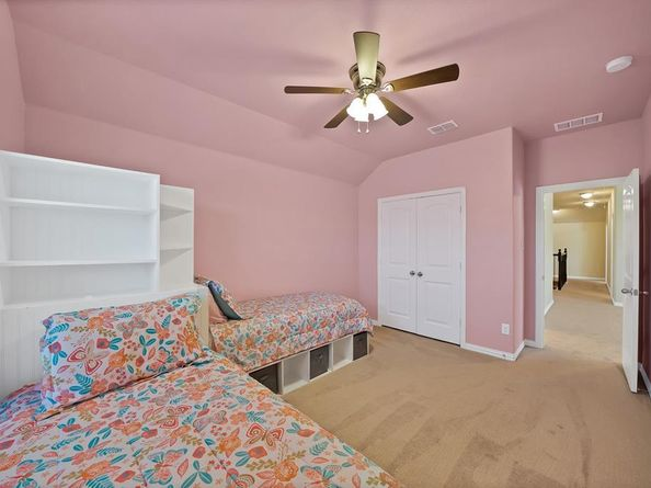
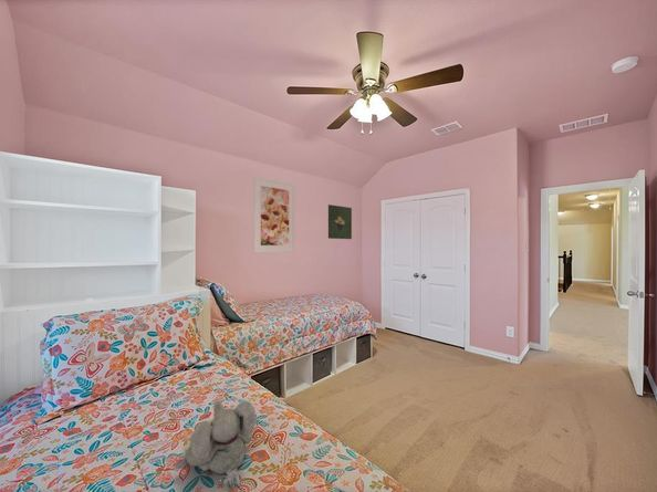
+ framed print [327,203,353,240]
+ plush elephant [181,399,257,490]
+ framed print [252,176,296,254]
